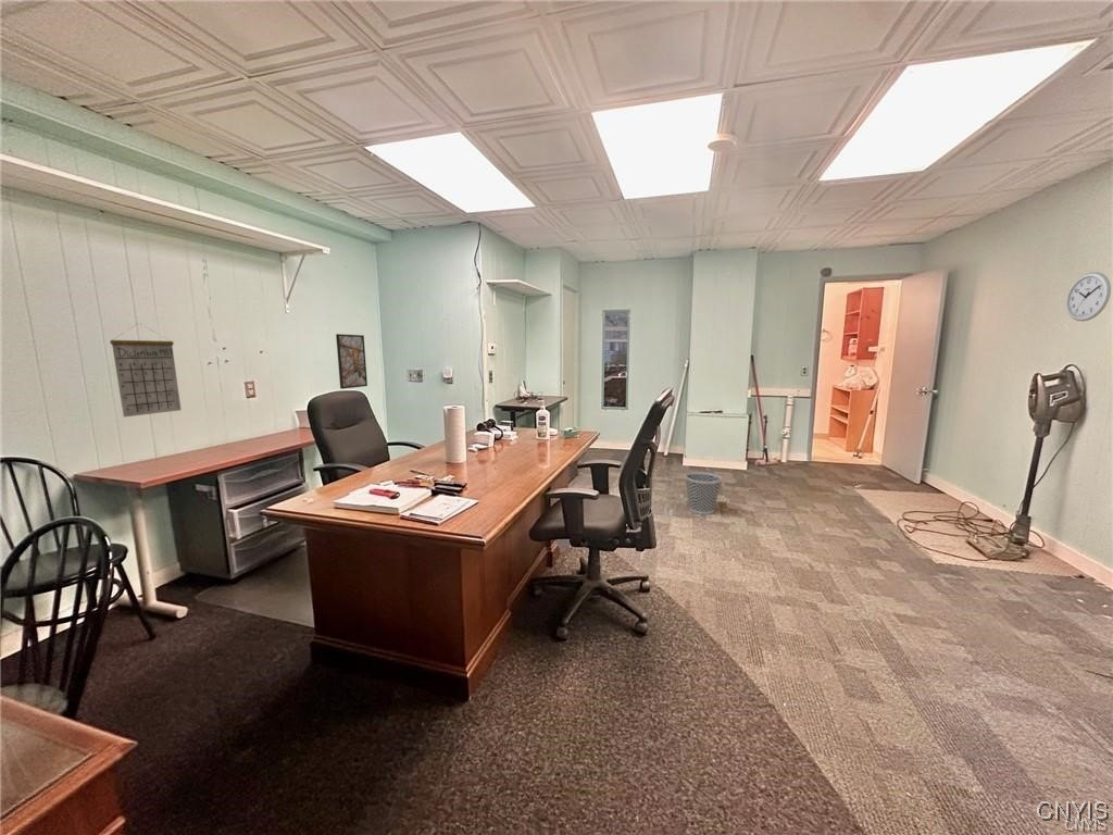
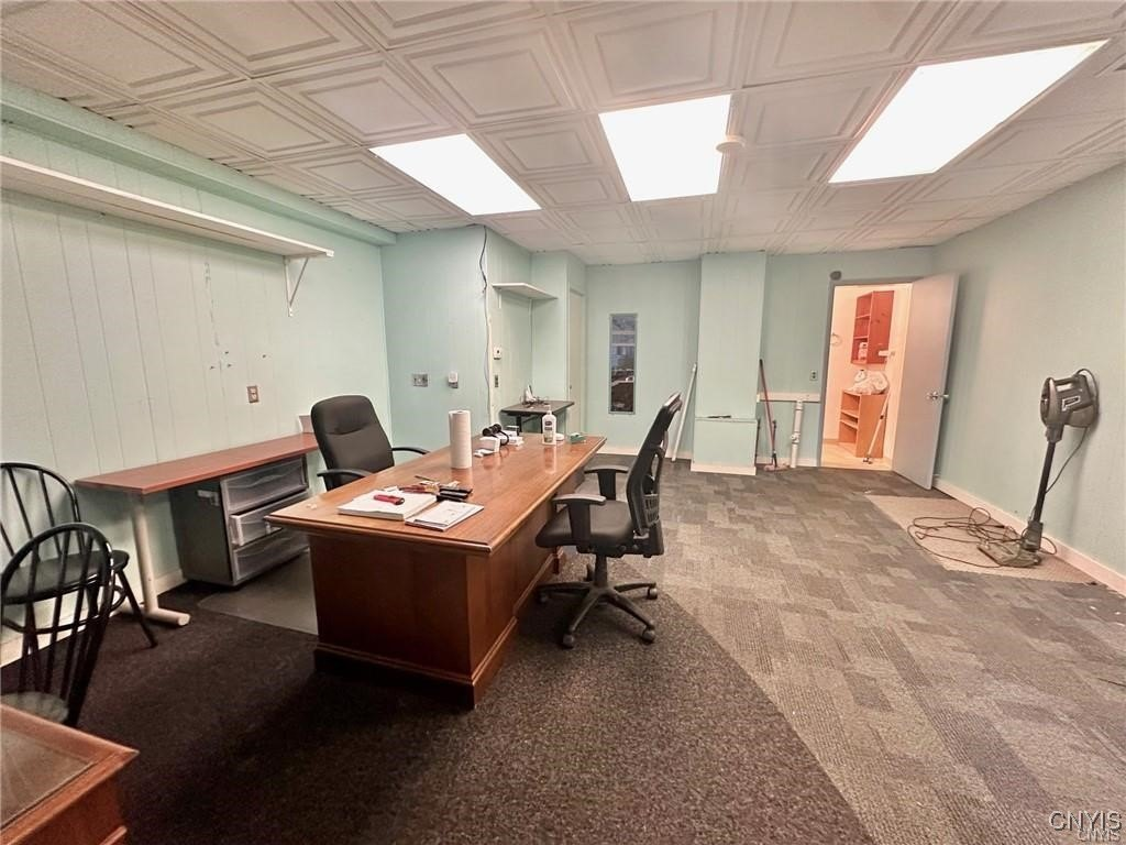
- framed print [335,333,368,390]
- wall clock [1065,271,1112,322]
- wastebasket [684,471,723,515]
- calendar [109,322,183,419]
